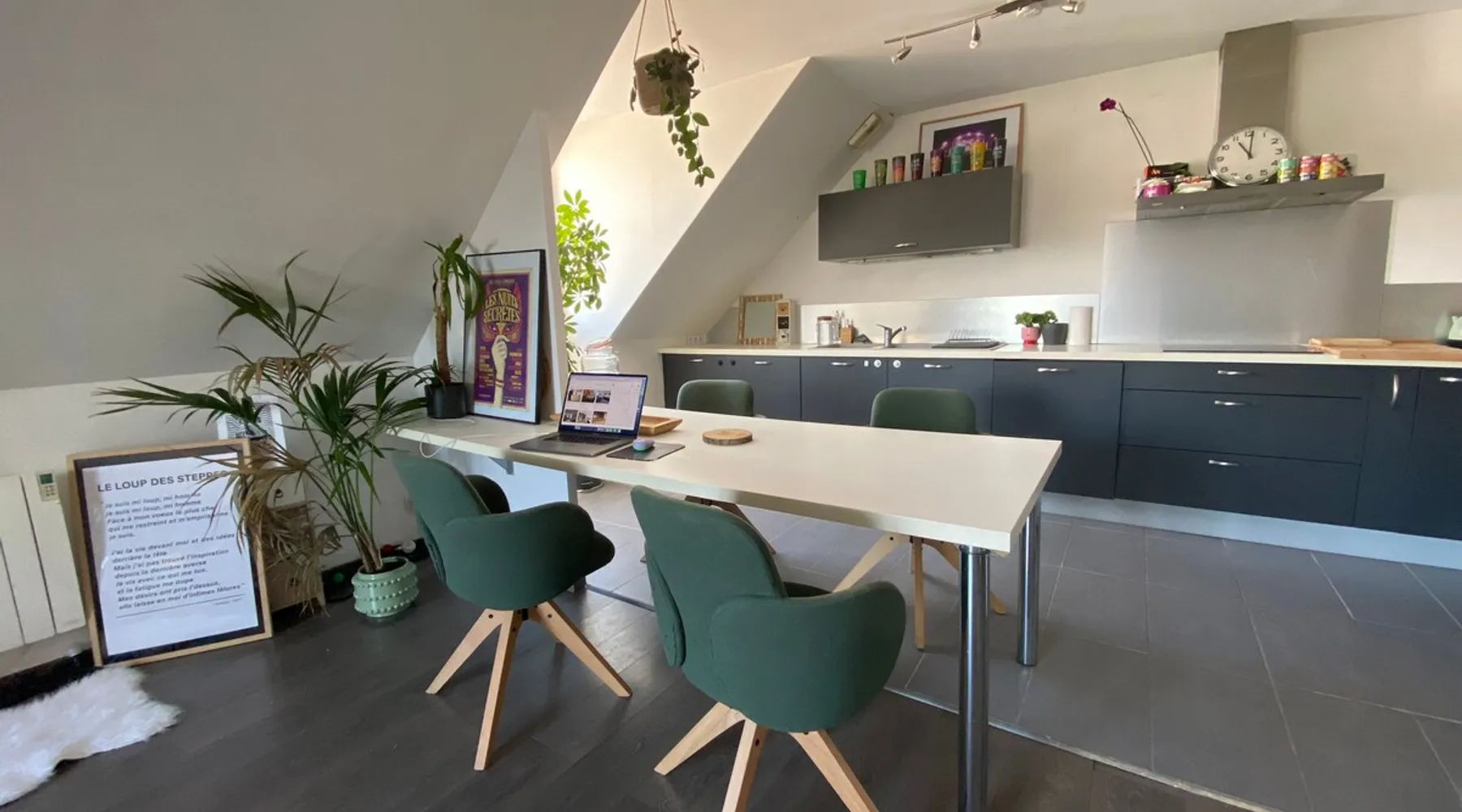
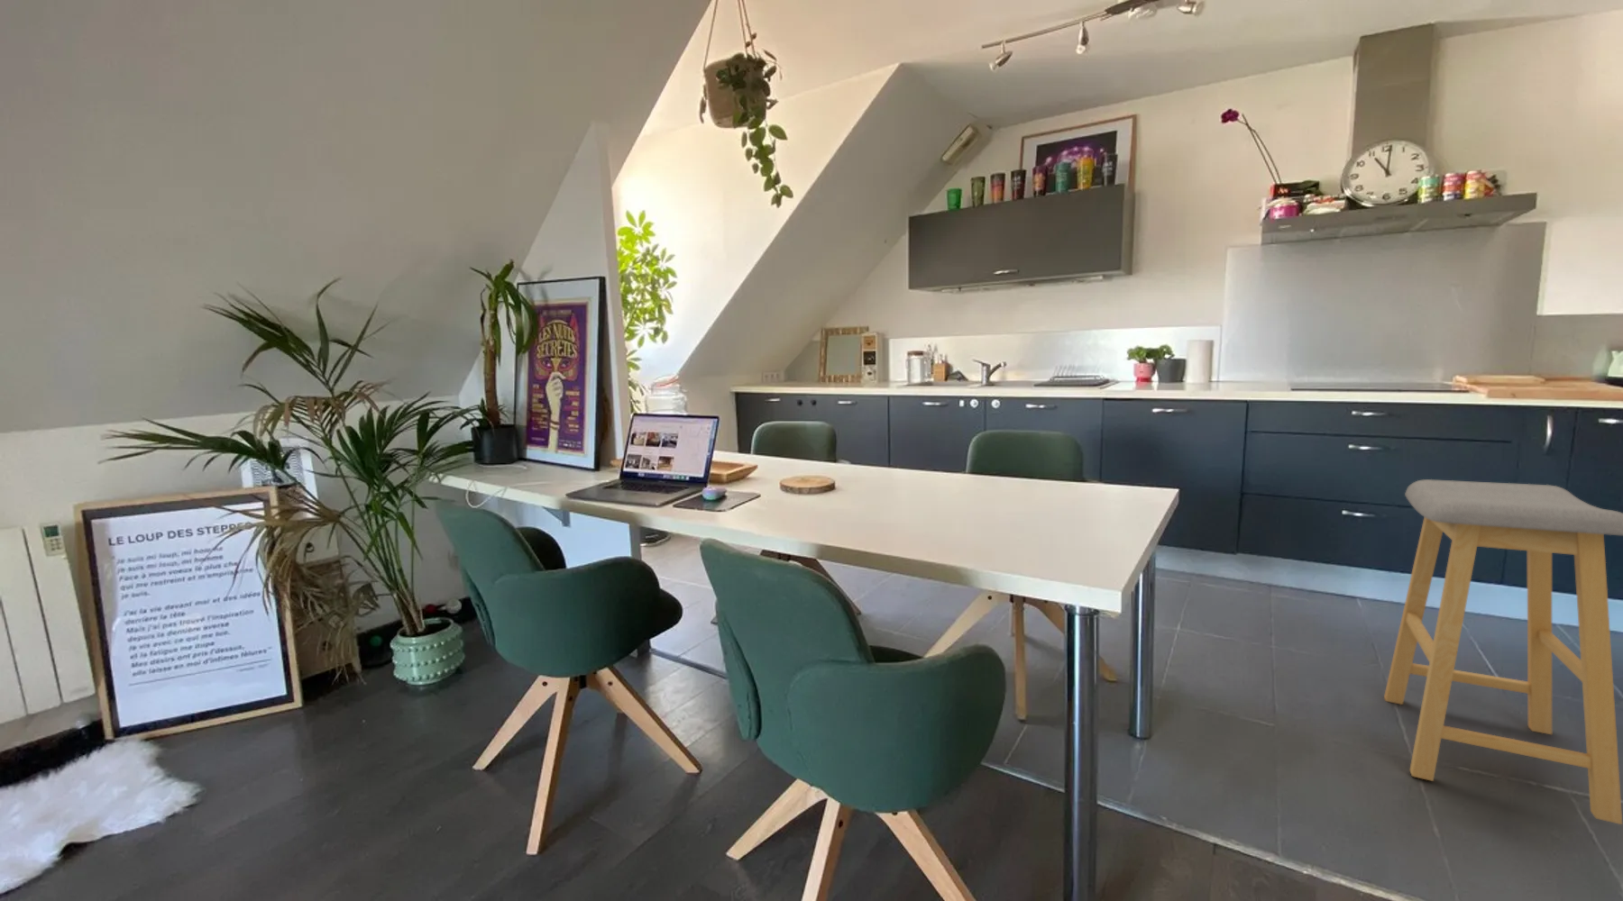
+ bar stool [1383,478,1623,826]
